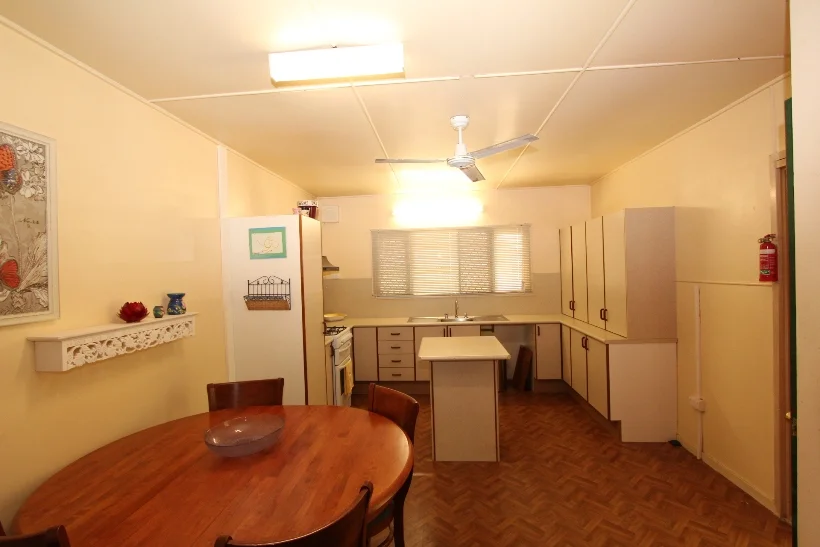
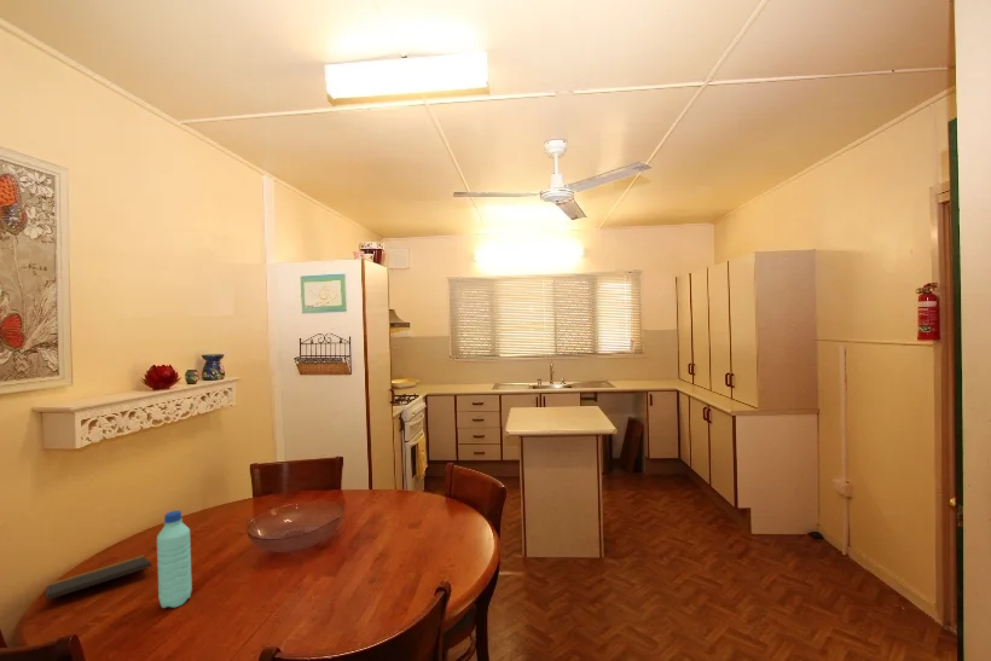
+ notepad [45,553,155,602]
+ water bottle [156,509,193,609]
